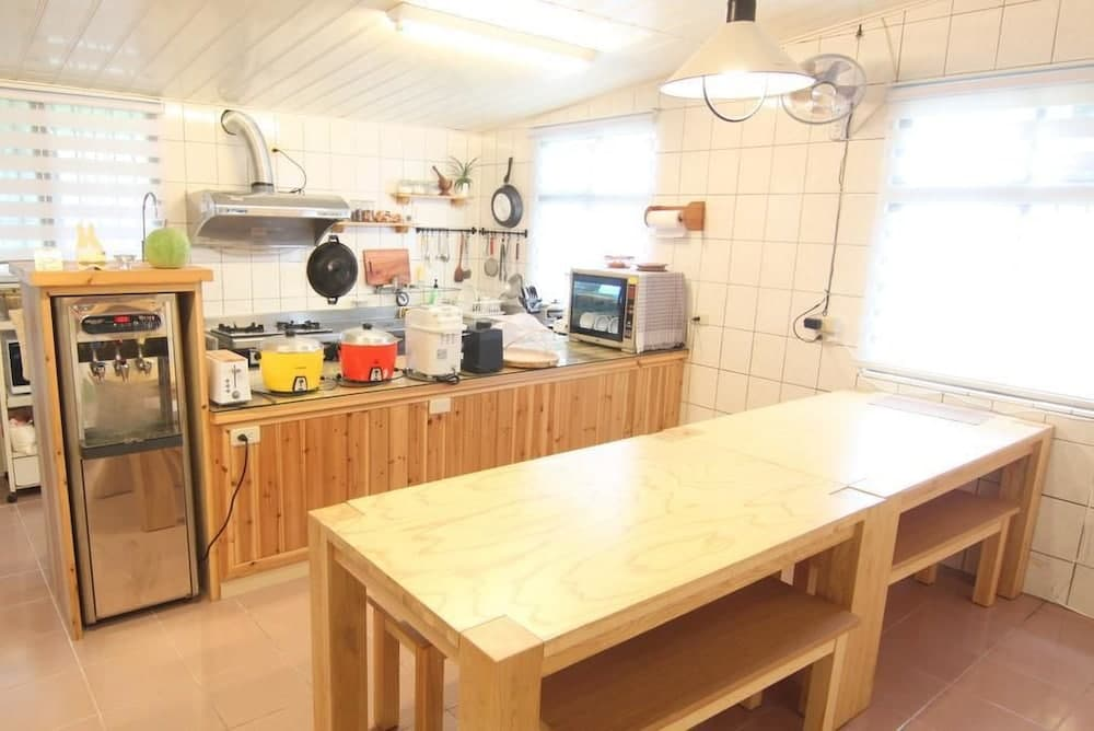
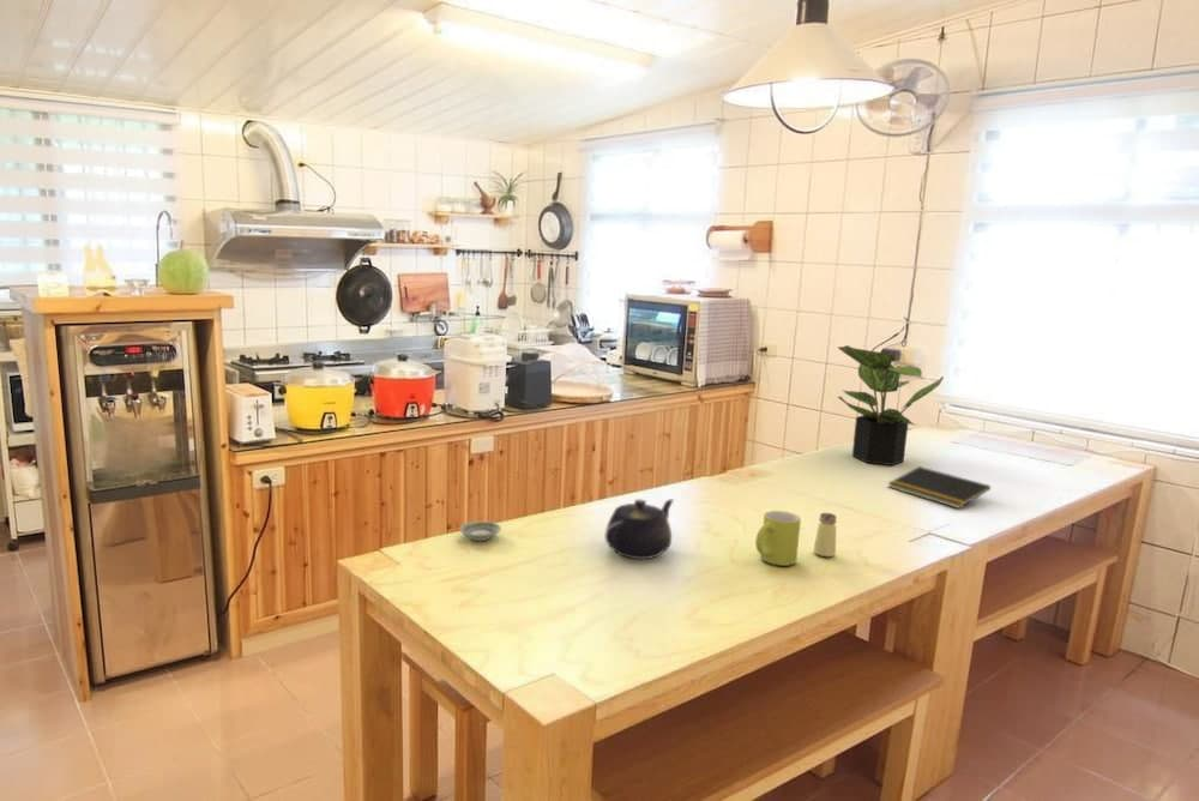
+ mug [754,510,802,567]
+ notepad [887,465,992,510]
+ teapot [603,498,675,560]
+ saltshaker [813,512,838,558]
+ saucer [458,520,502,542]
+ potted plant [836,344,945,466]
